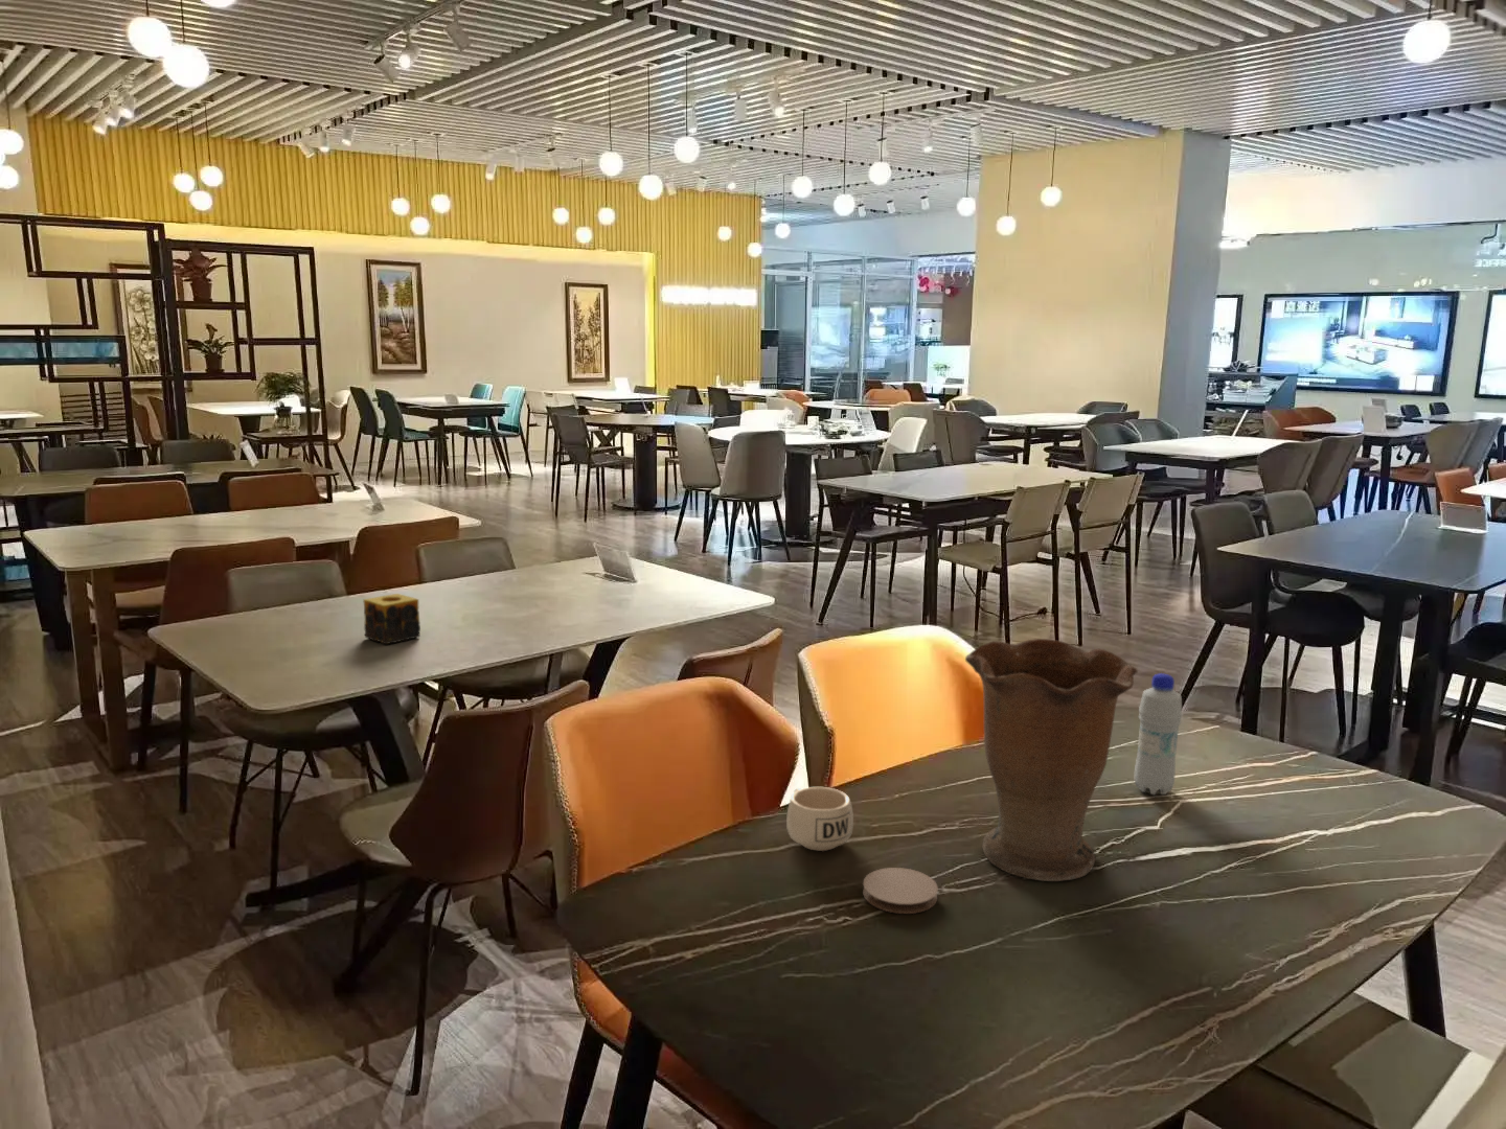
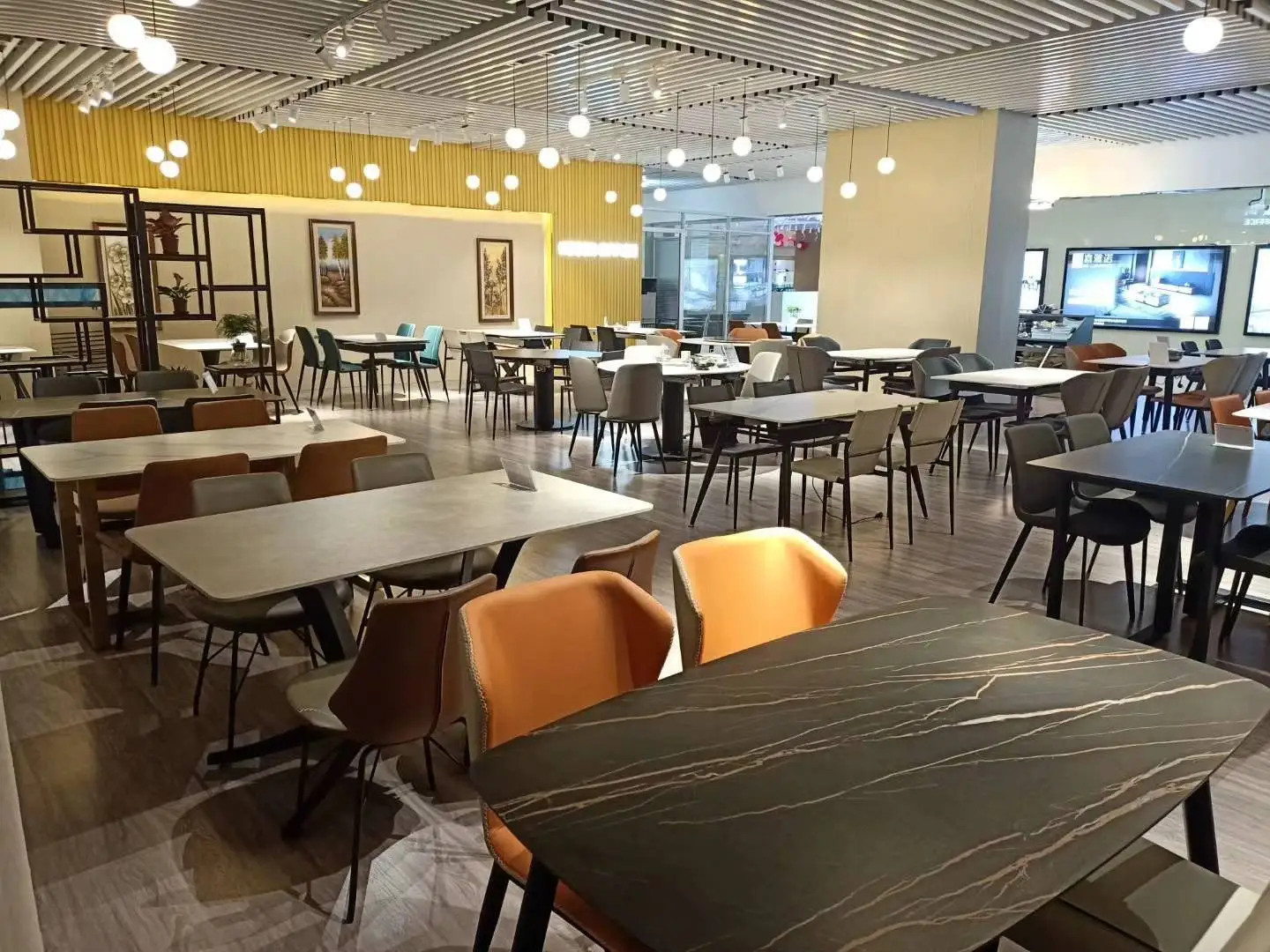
- mug [785,786,855,851]
- coaster [862,867,939,914]
- candle [362,593,421,645]
- bottle [1134,672,1183,796]
- vase [964,638,1138,882]
